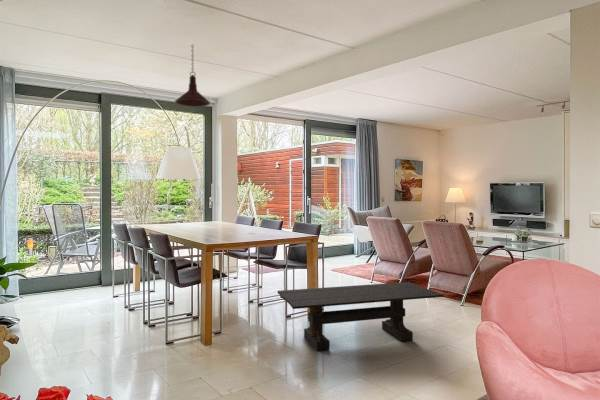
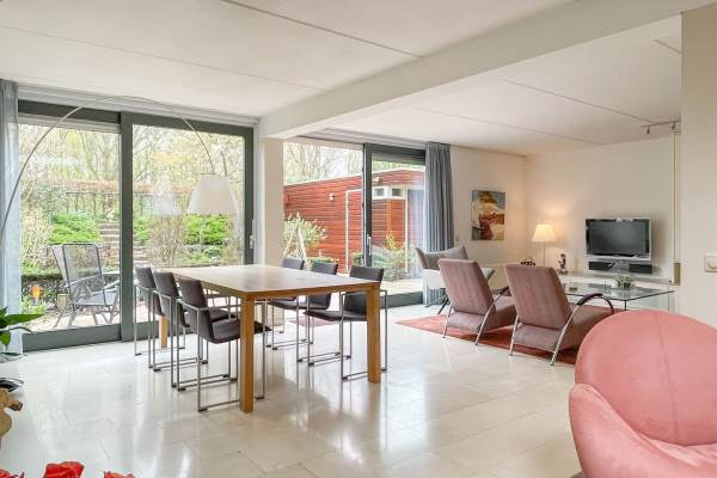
- coffee table [277,281,445,352]
- pendant light [174,44,211,107]
